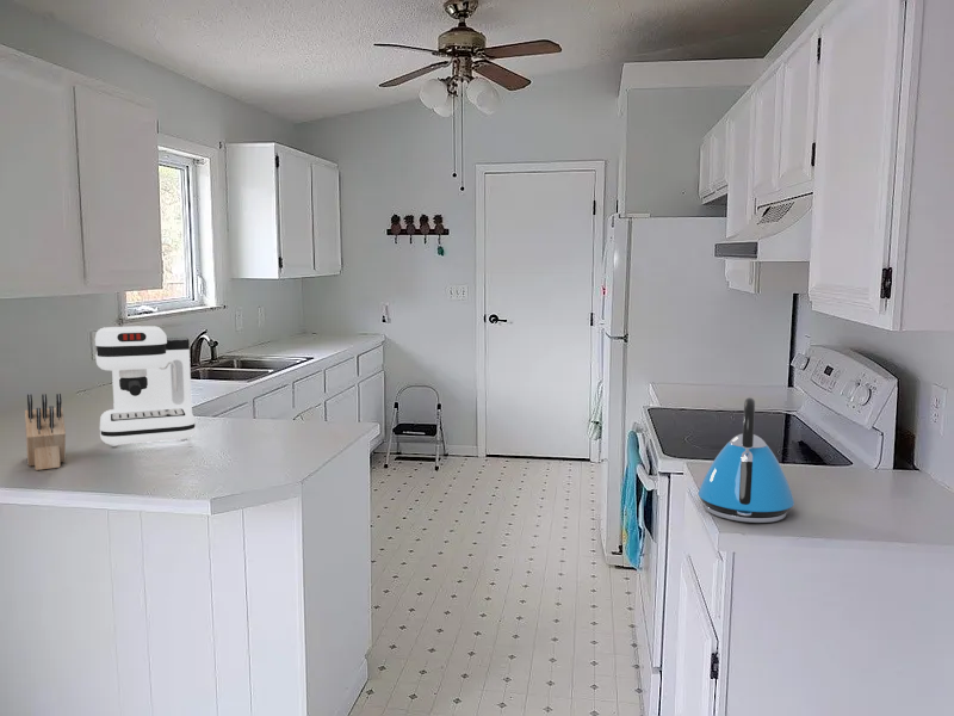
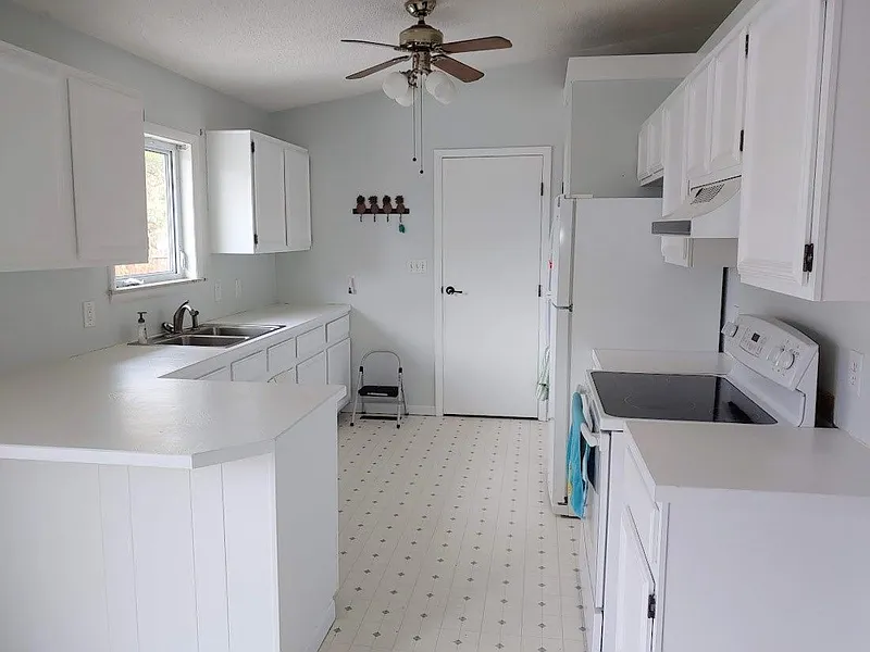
- knife block [24,393,67,471]
- coffee maker [94,325,197,448]
- kettle [698,396,795,524]
